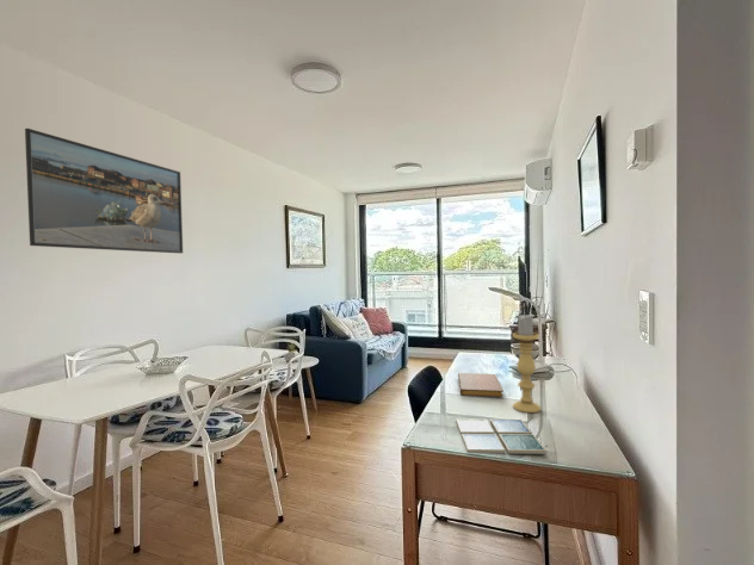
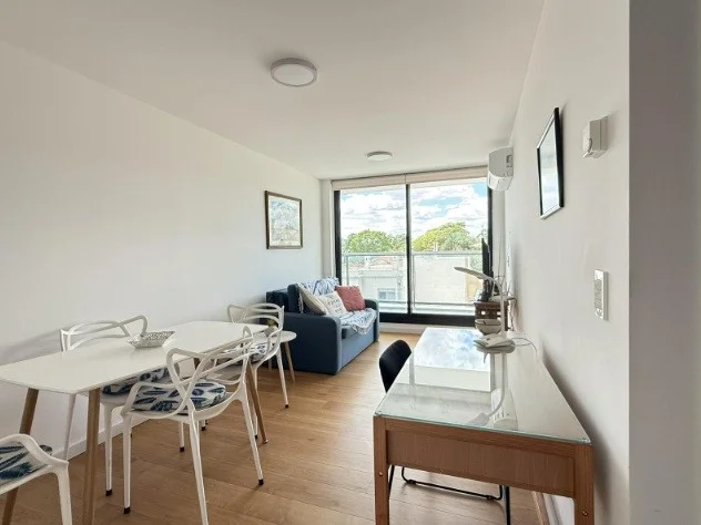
- notebook [457,372,505,398]
- candle holder [512,312,542,414]
- drink coaster [455,418,548,455]
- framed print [24,128,184,254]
